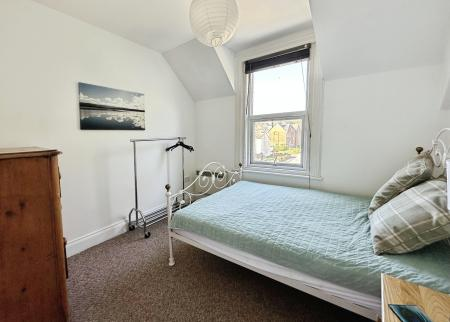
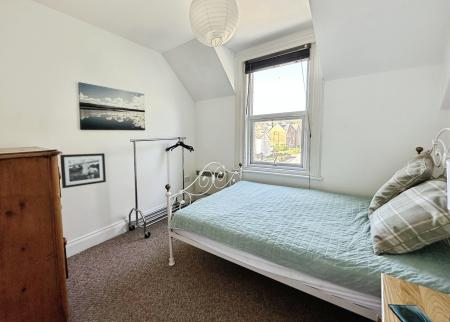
+ picture frame [59,152,107,189]
